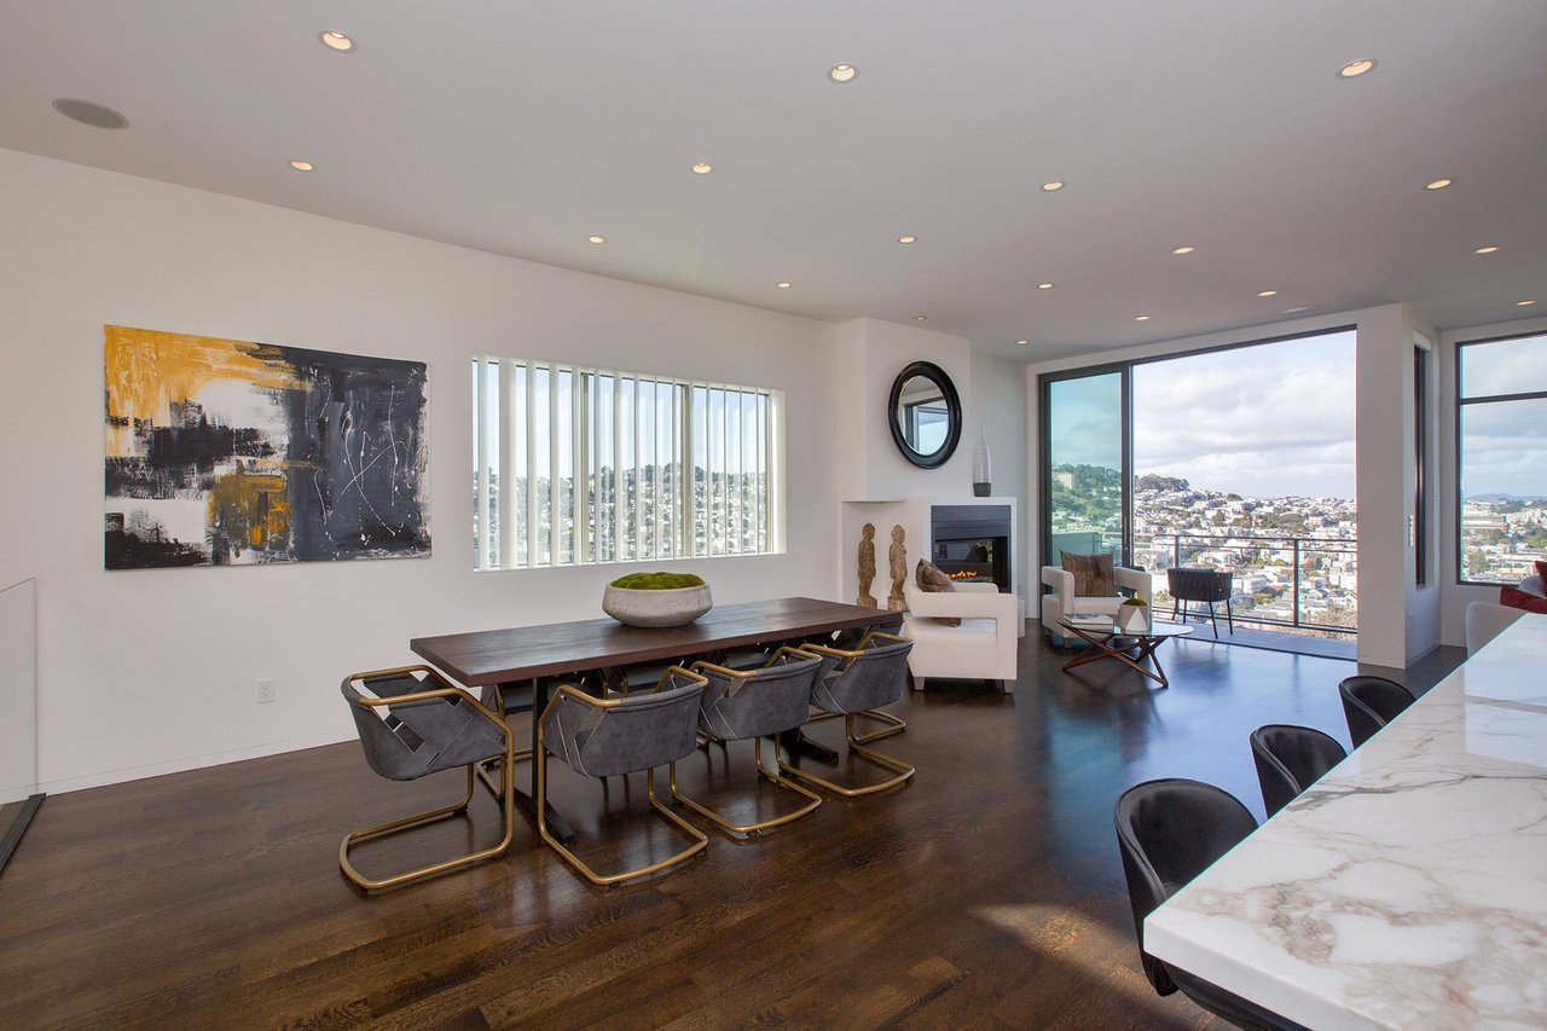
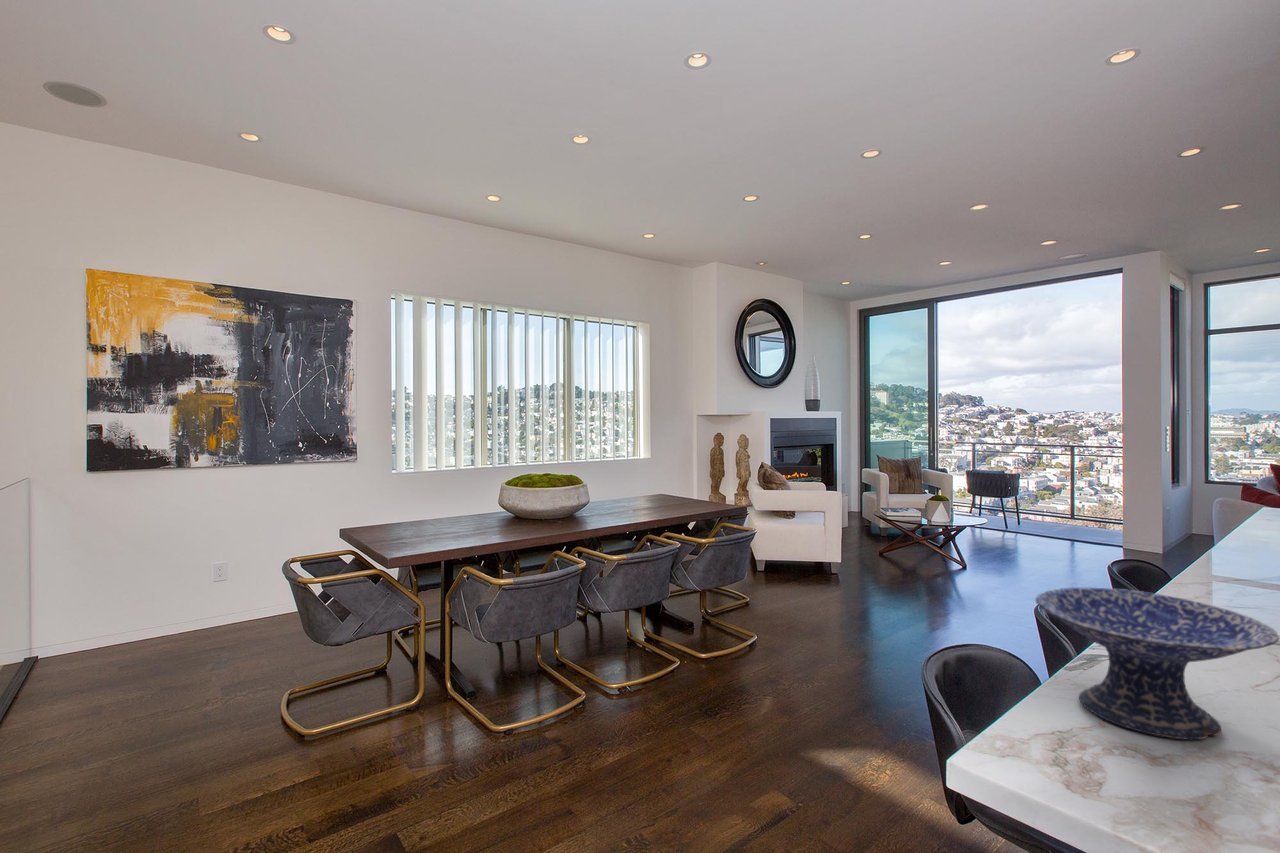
+ decorative bowl [1035,587,1280,741]
